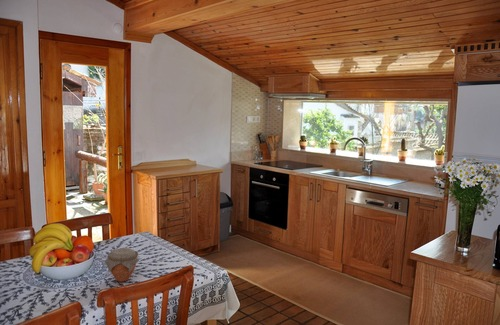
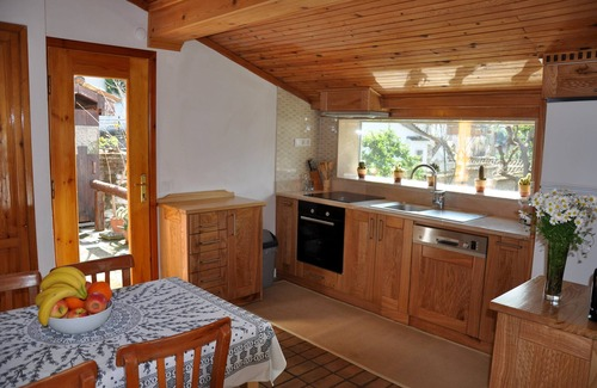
- jar [104,247,140,283]
